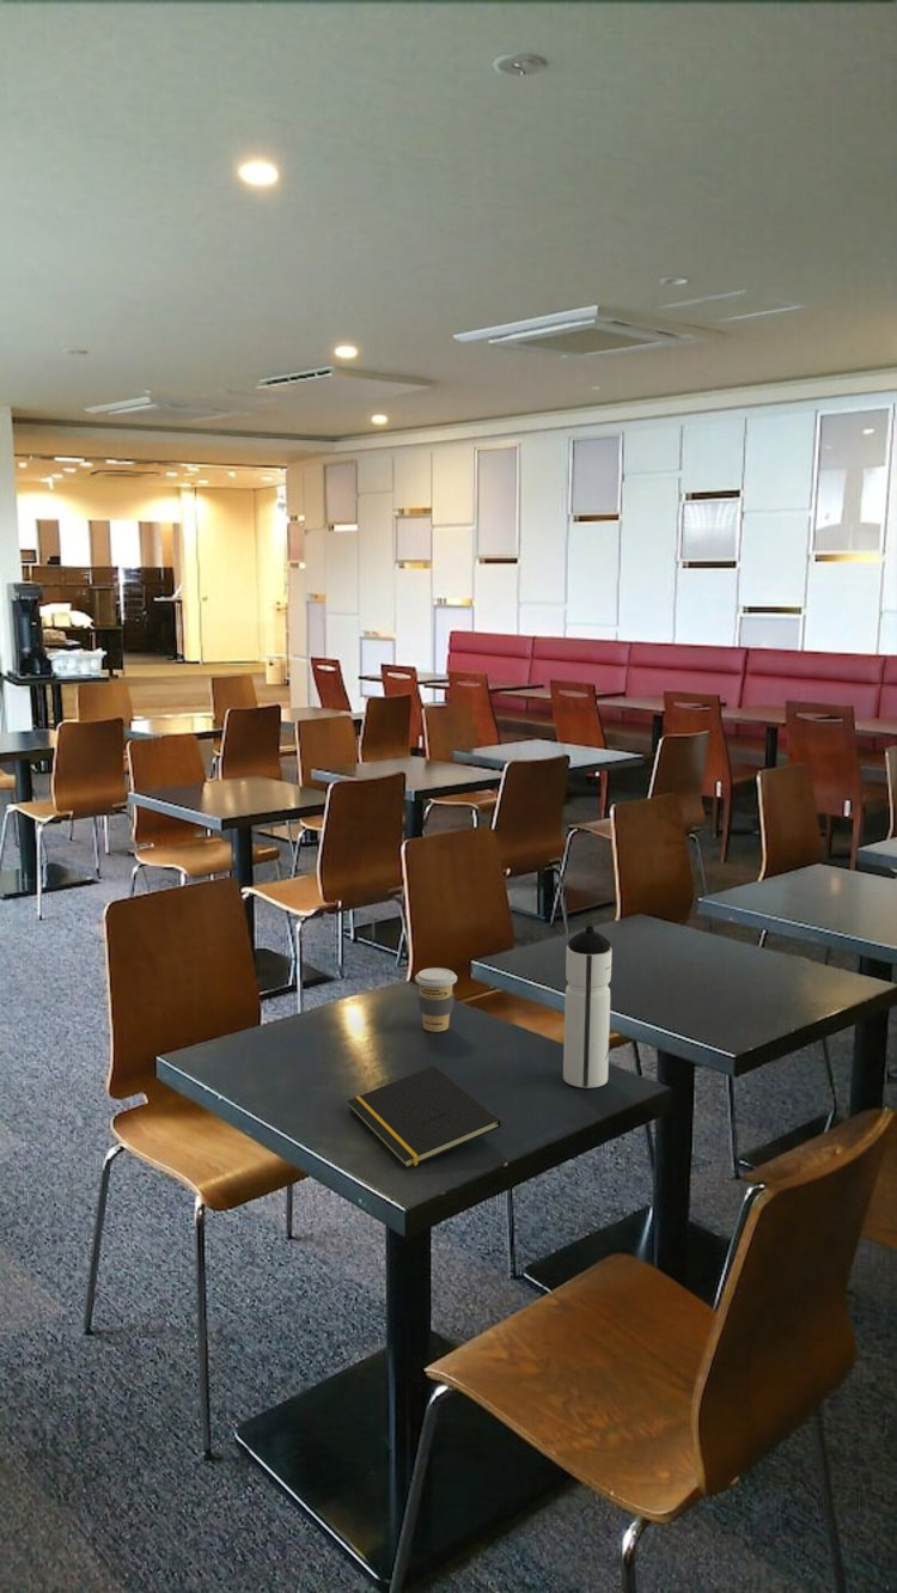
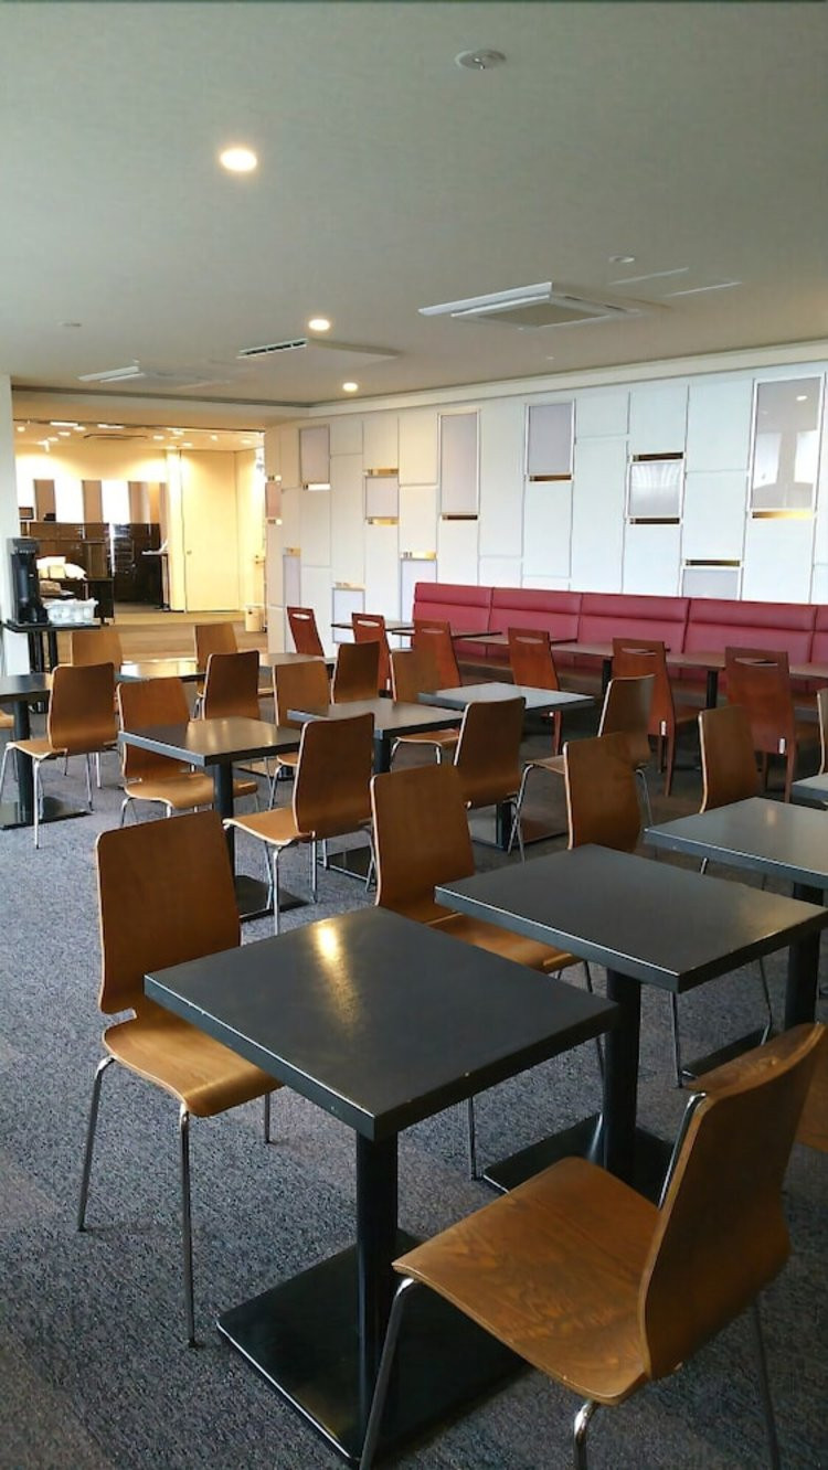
- water bottle [562,924,614,1090]
- notepad [347,1064,502,1170]
- coffee cup [414,966,458,1033]
